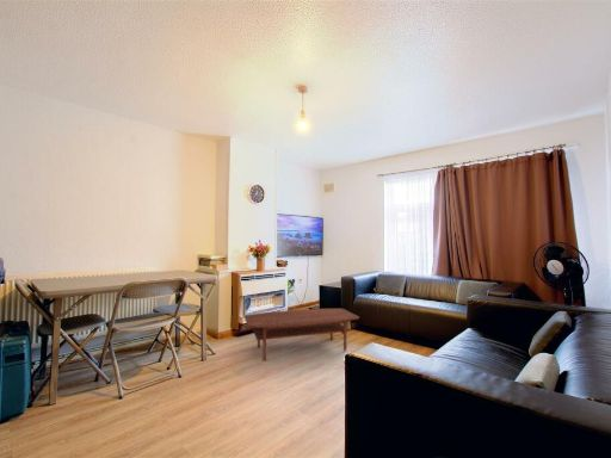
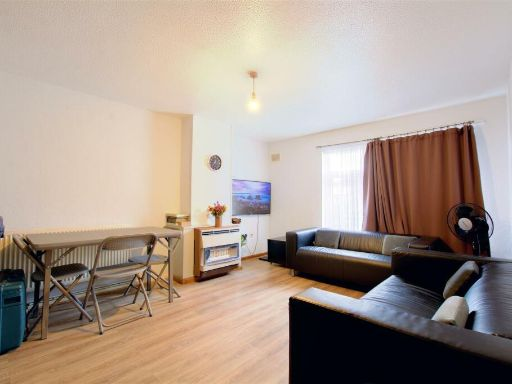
- coffee table [243,308,360,361]
